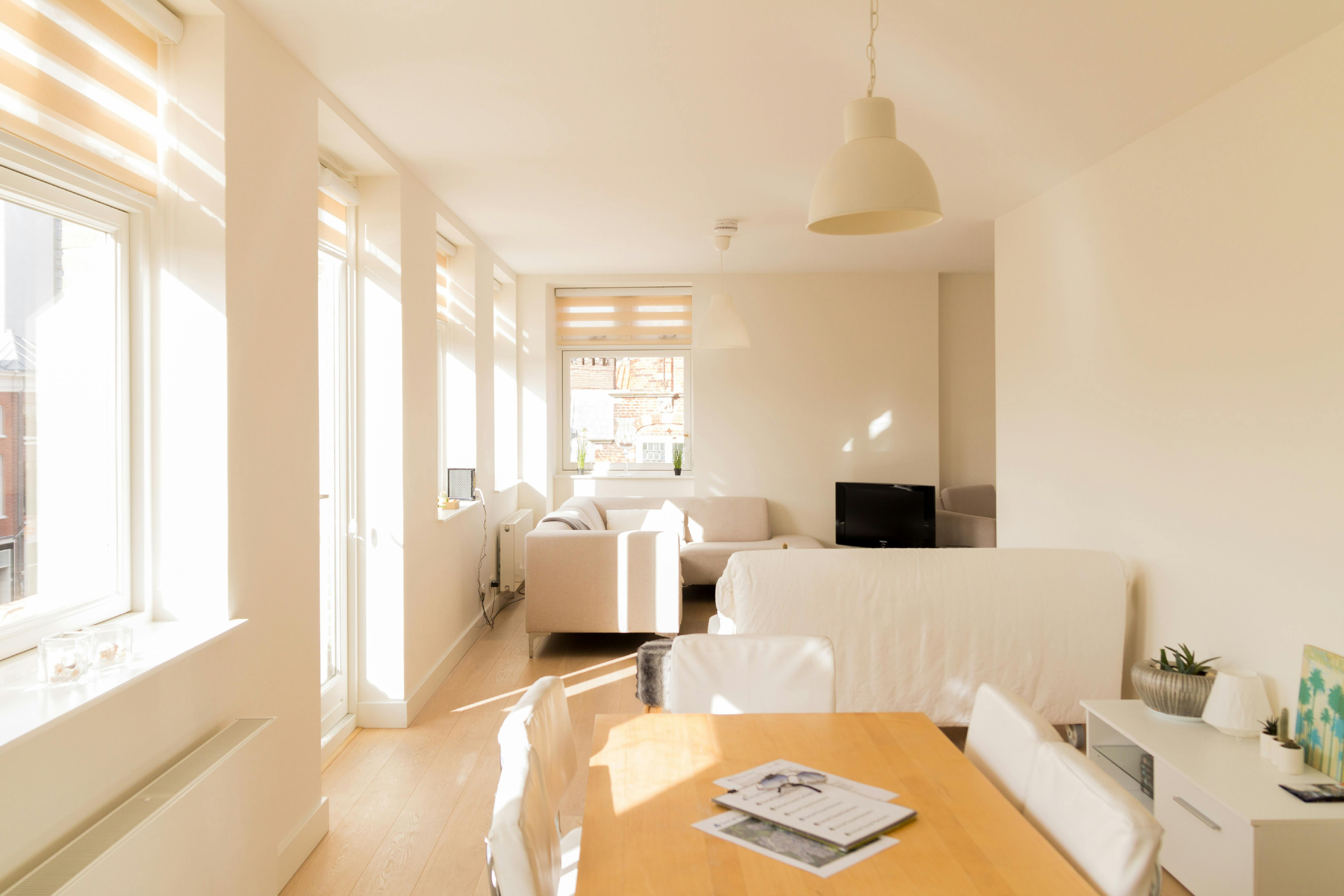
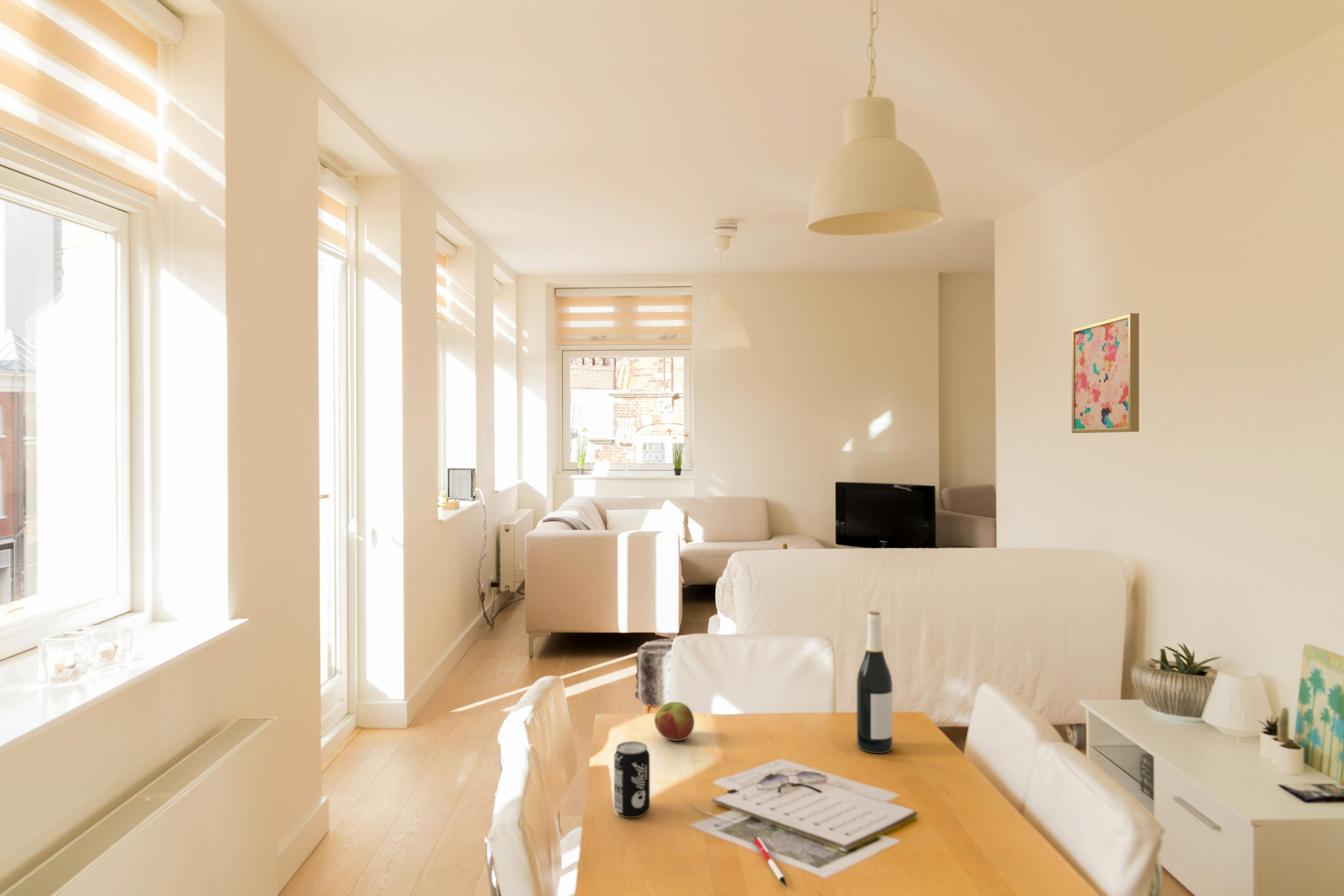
+ pen [753,836,788,888]
+ wall art [1071,313,1139,433]
+ wine bottle [856,611,893,754]
+ beverage can [614,741,650,818]
+ apple [654,701,695,741]
